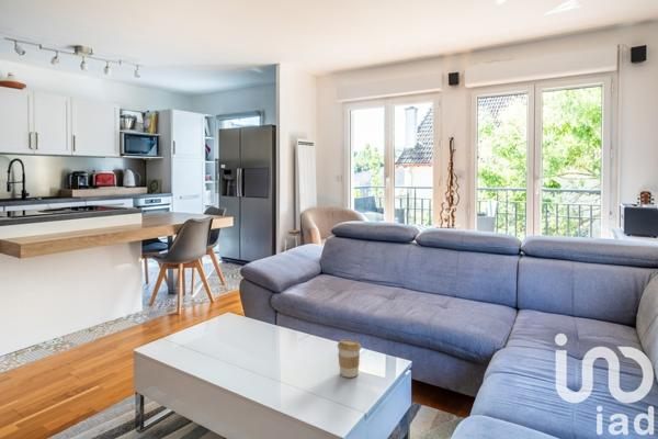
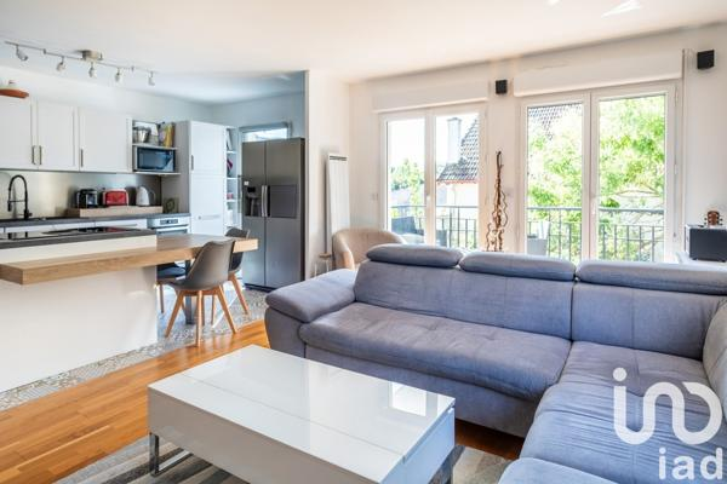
- coffee cup [337,338,362,379]
